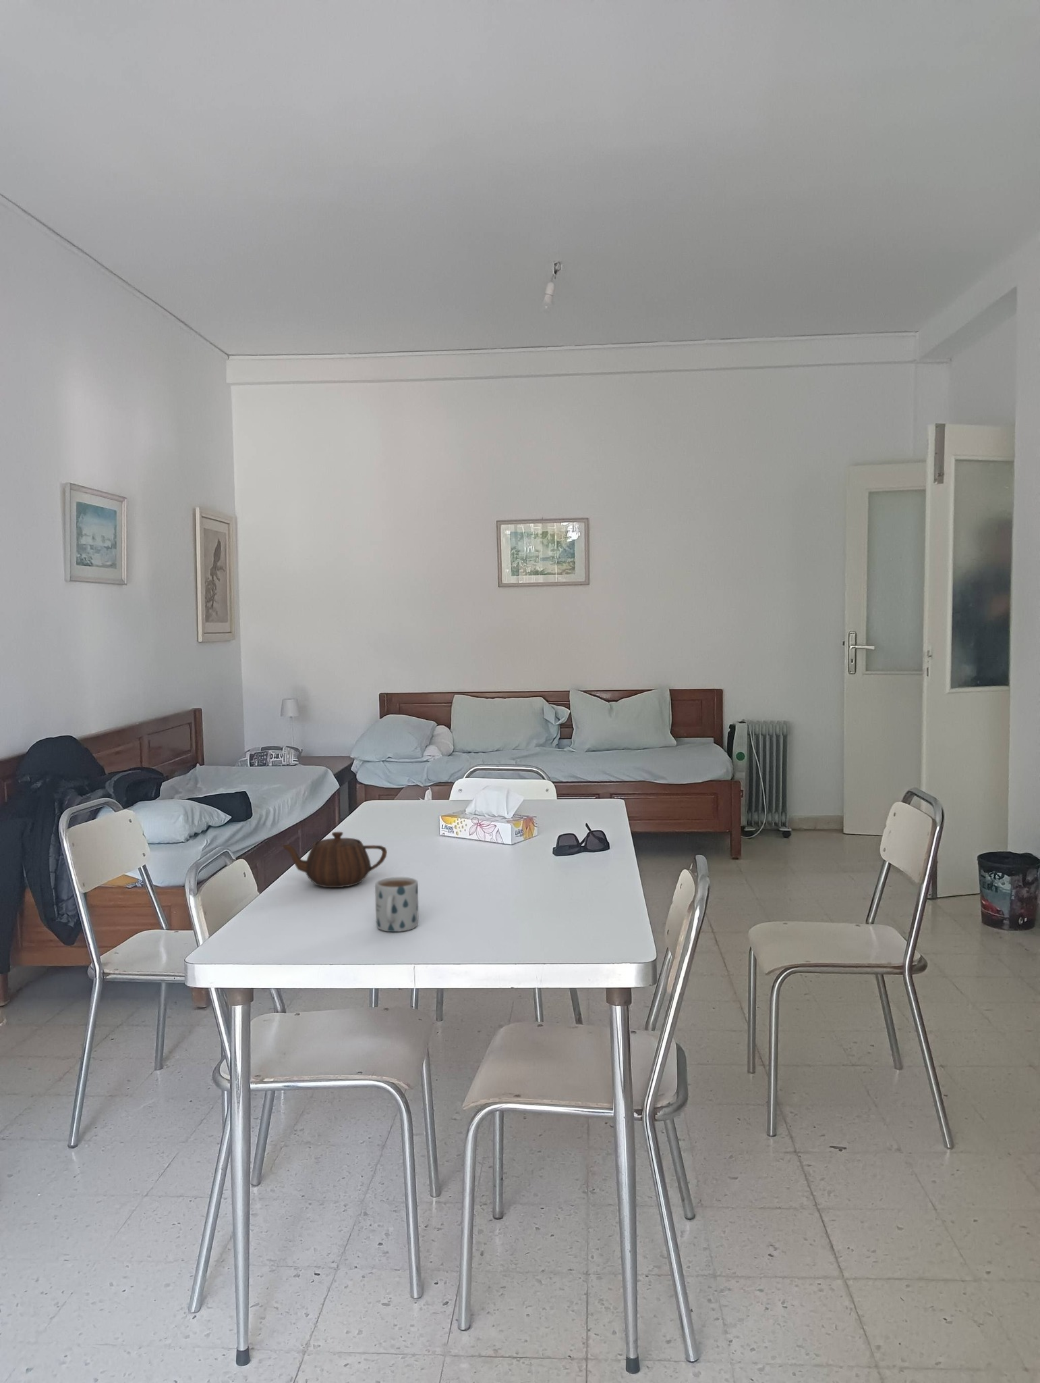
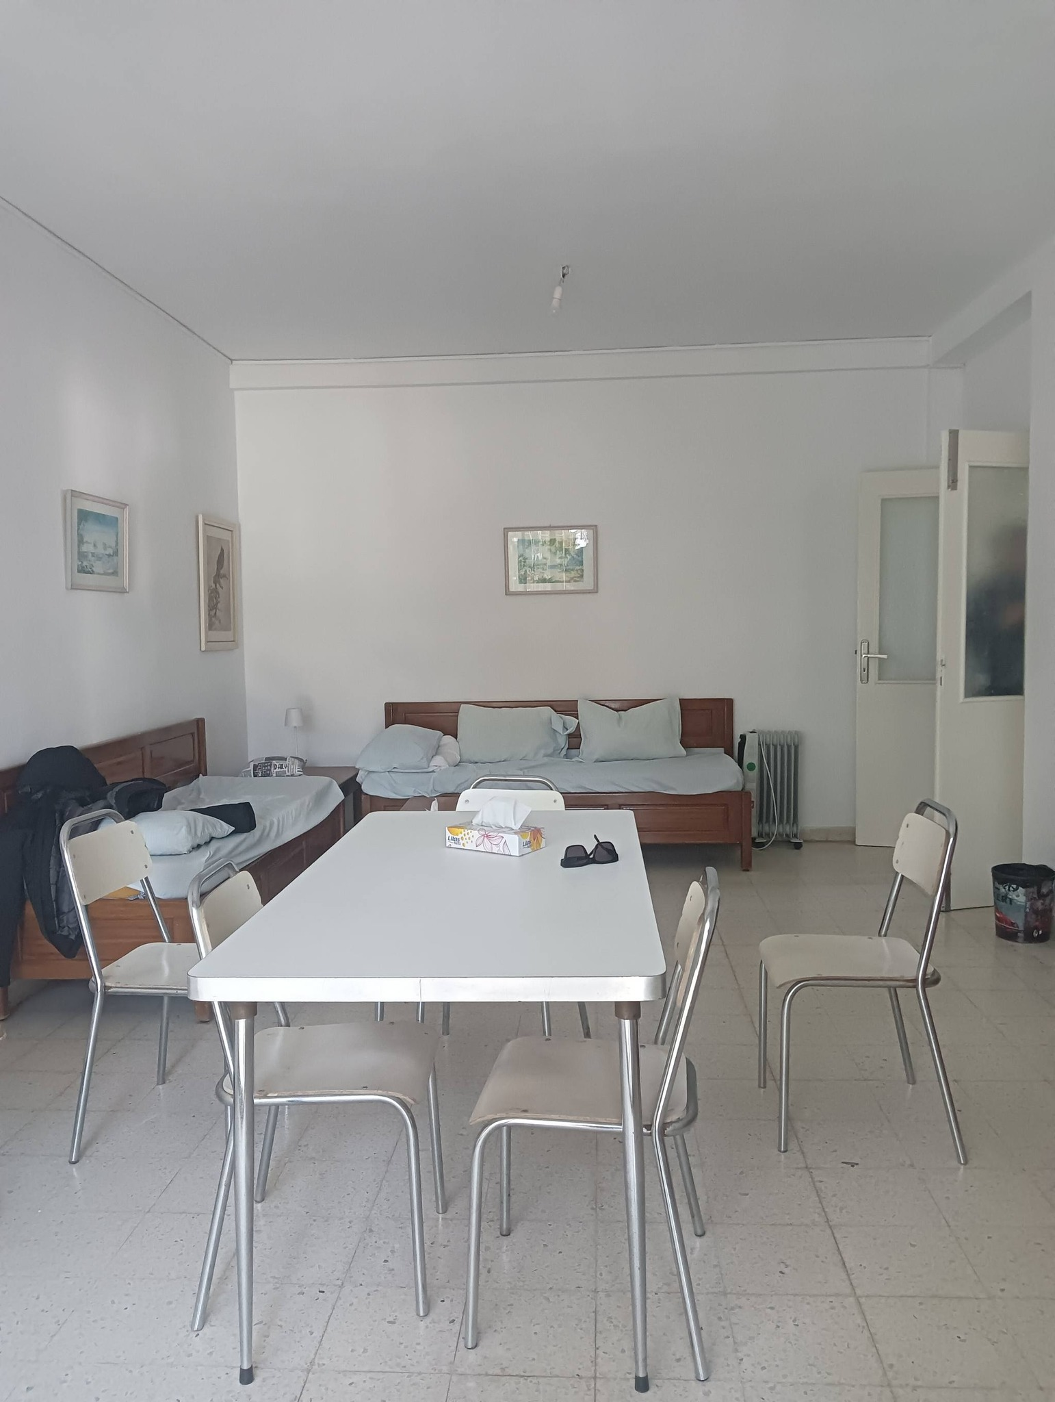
- teapot [280,831,388,888]
- mug [375,877,418,933]
